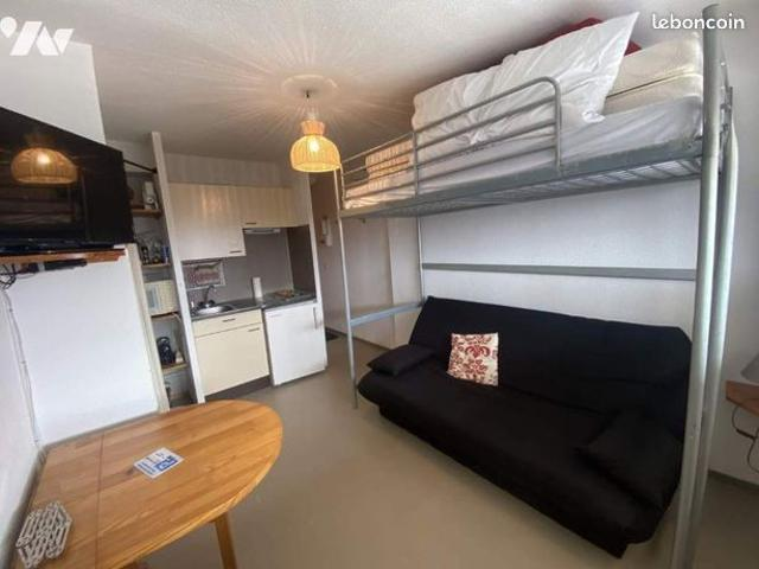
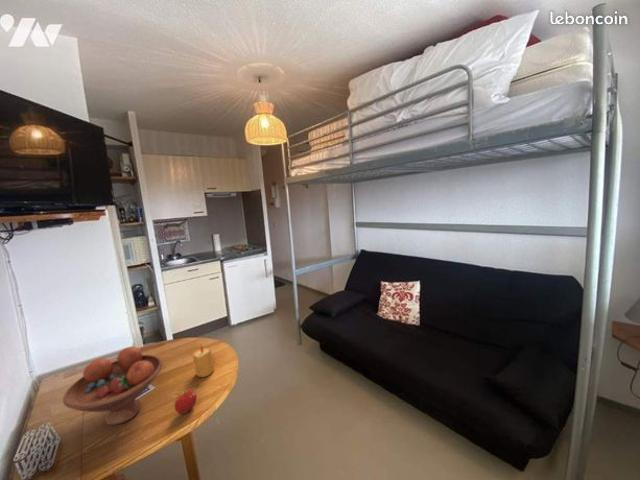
+ fruit bowl [62,346,164,426]
+ apple [174,390,197,415]
+ candle [193,344,215,378]
